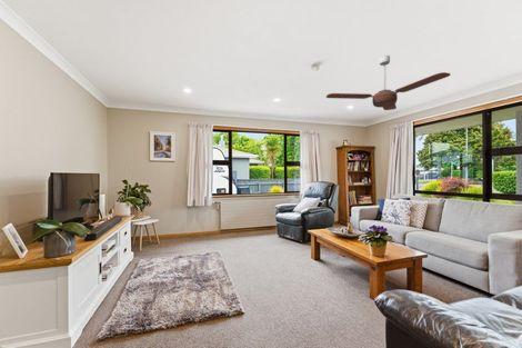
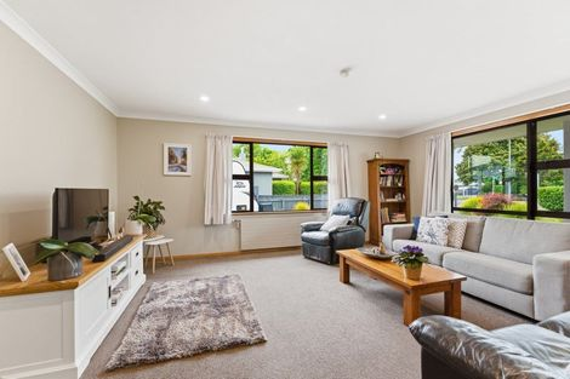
- ceiling fan [325,54,452,111]
